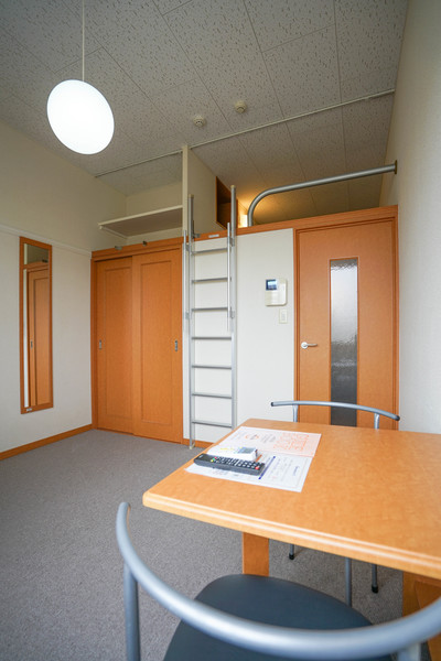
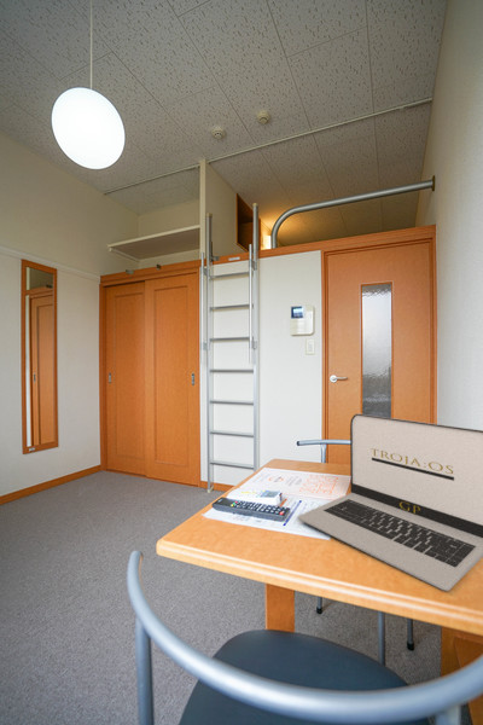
+ laptop [297,412,483,592]
